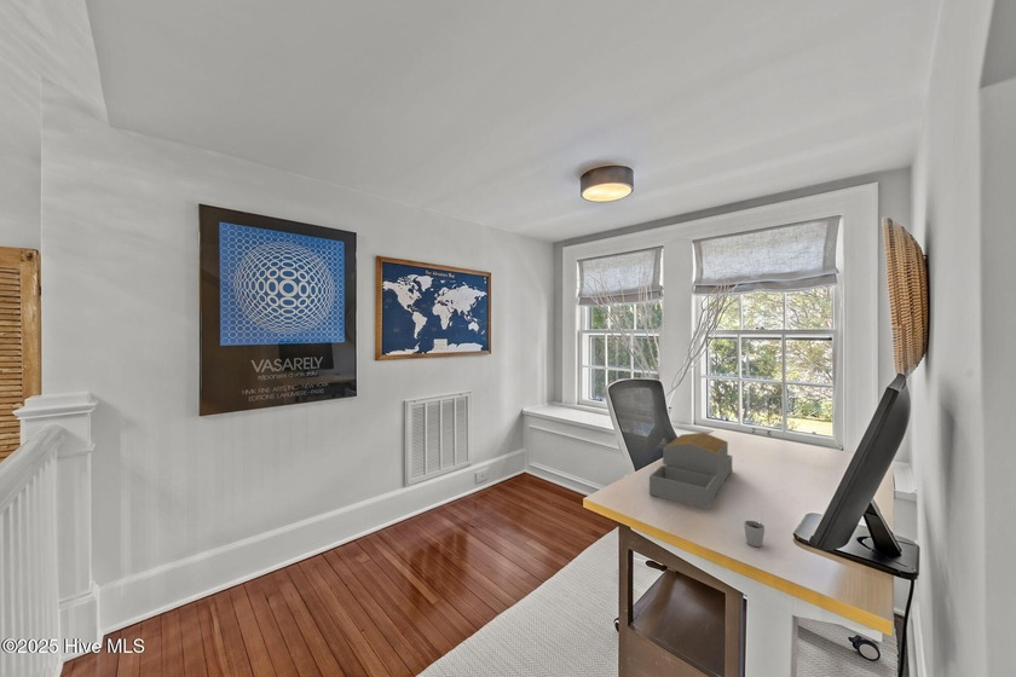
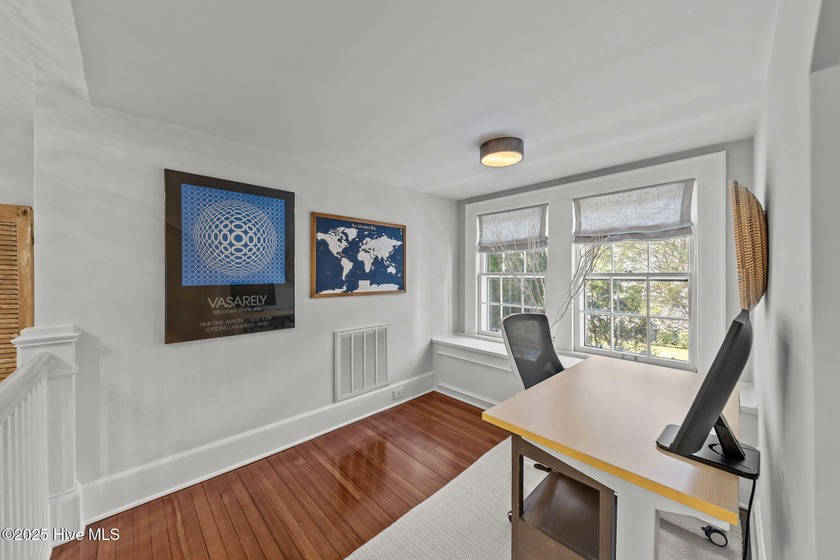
- architectural model [648,432,733,510]
- cup [743,520,766,548]
